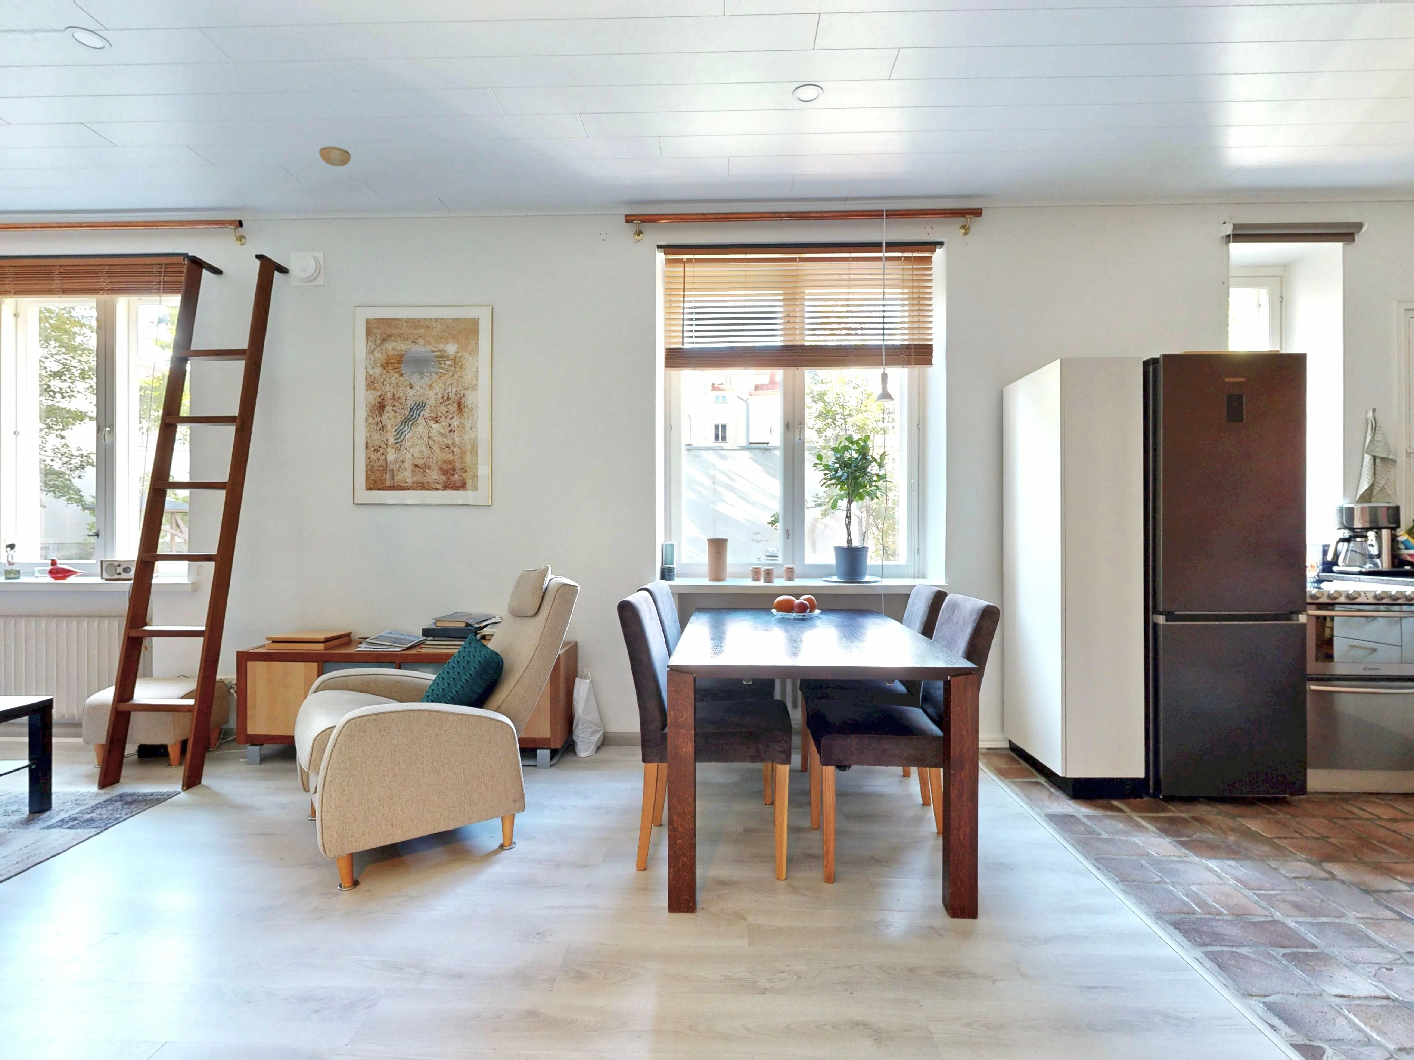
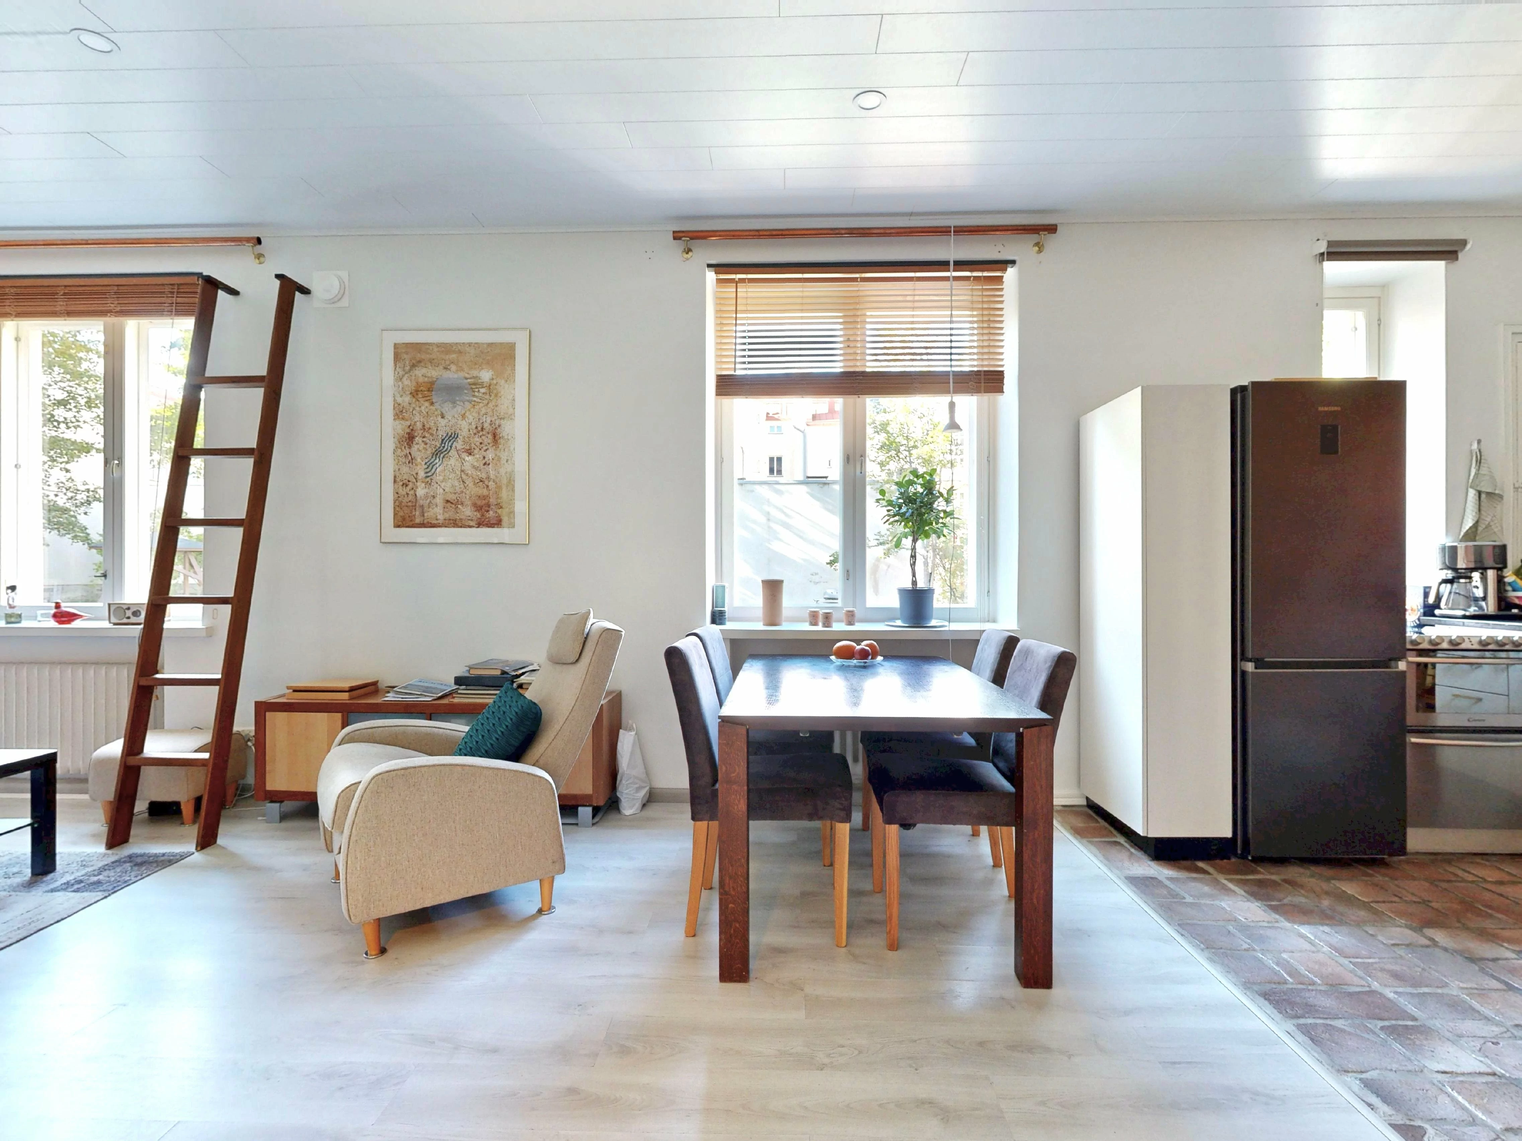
- smoke detector [318,146,352,167]
